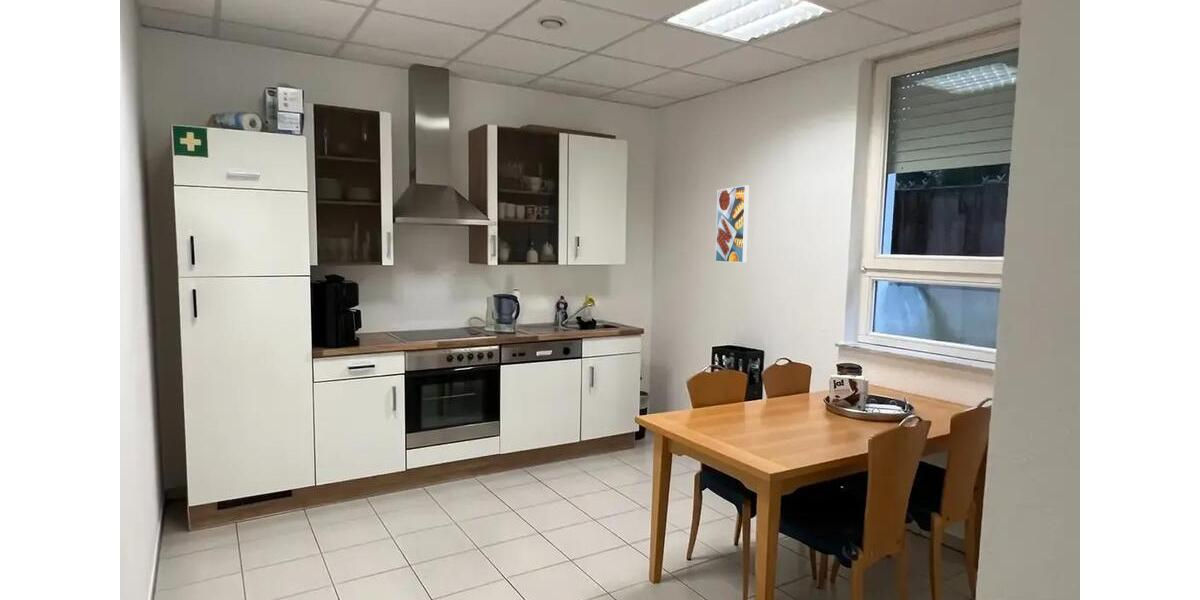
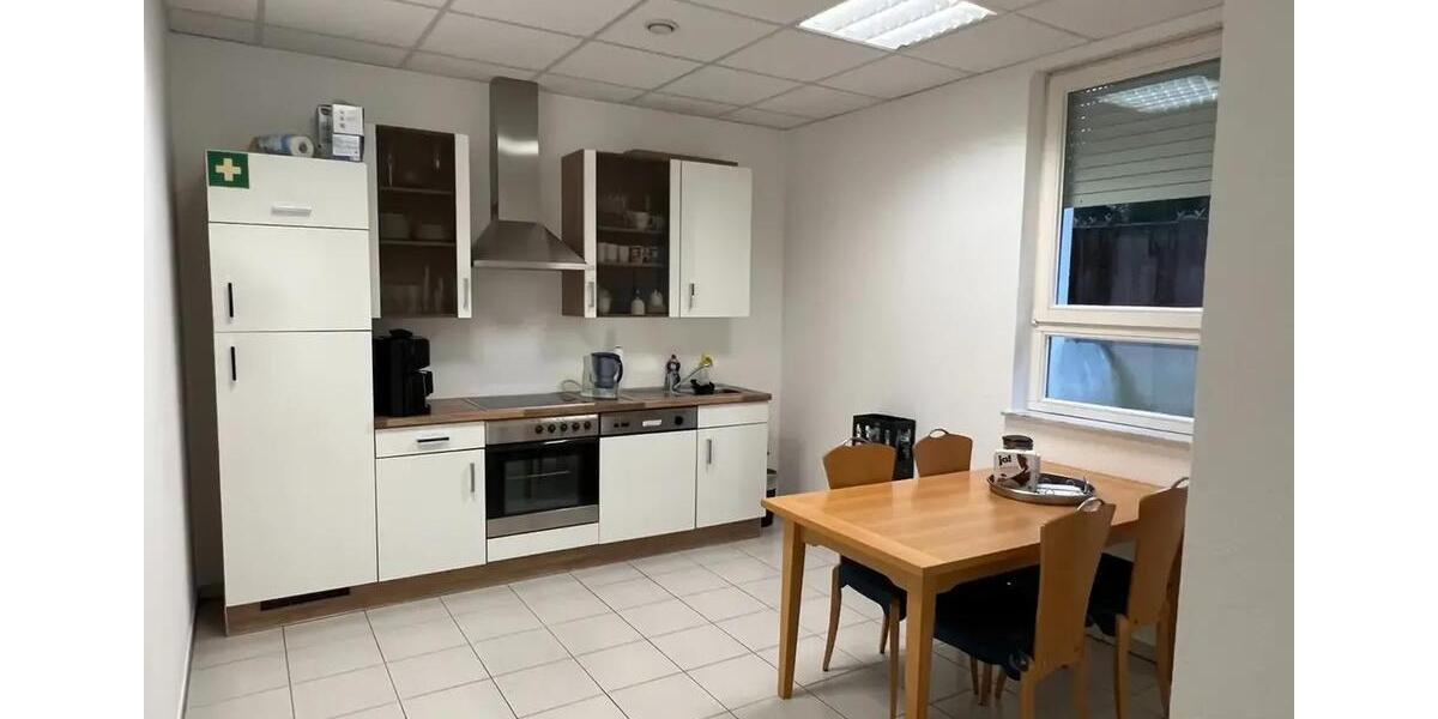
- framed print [715,185,750,264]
